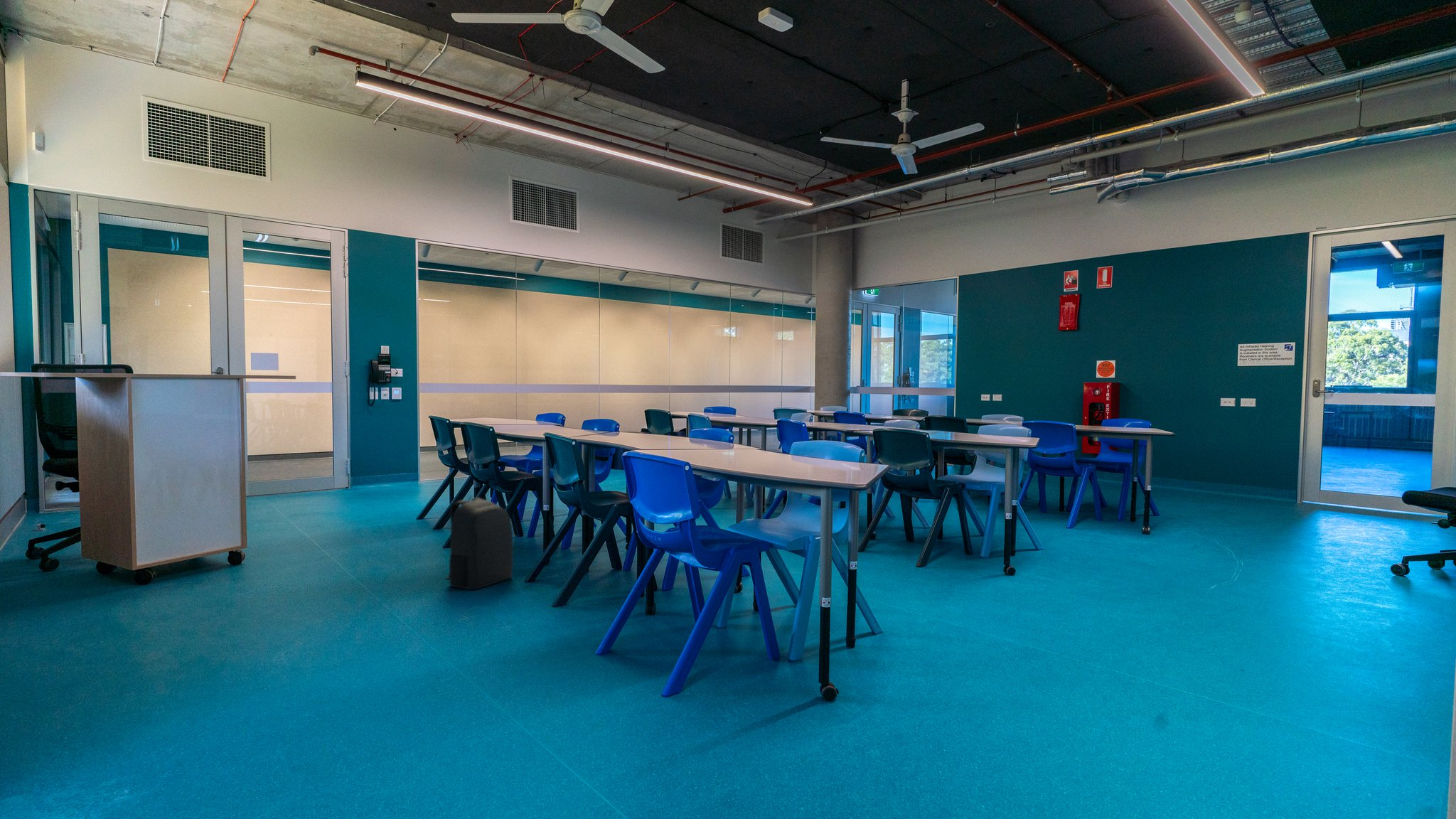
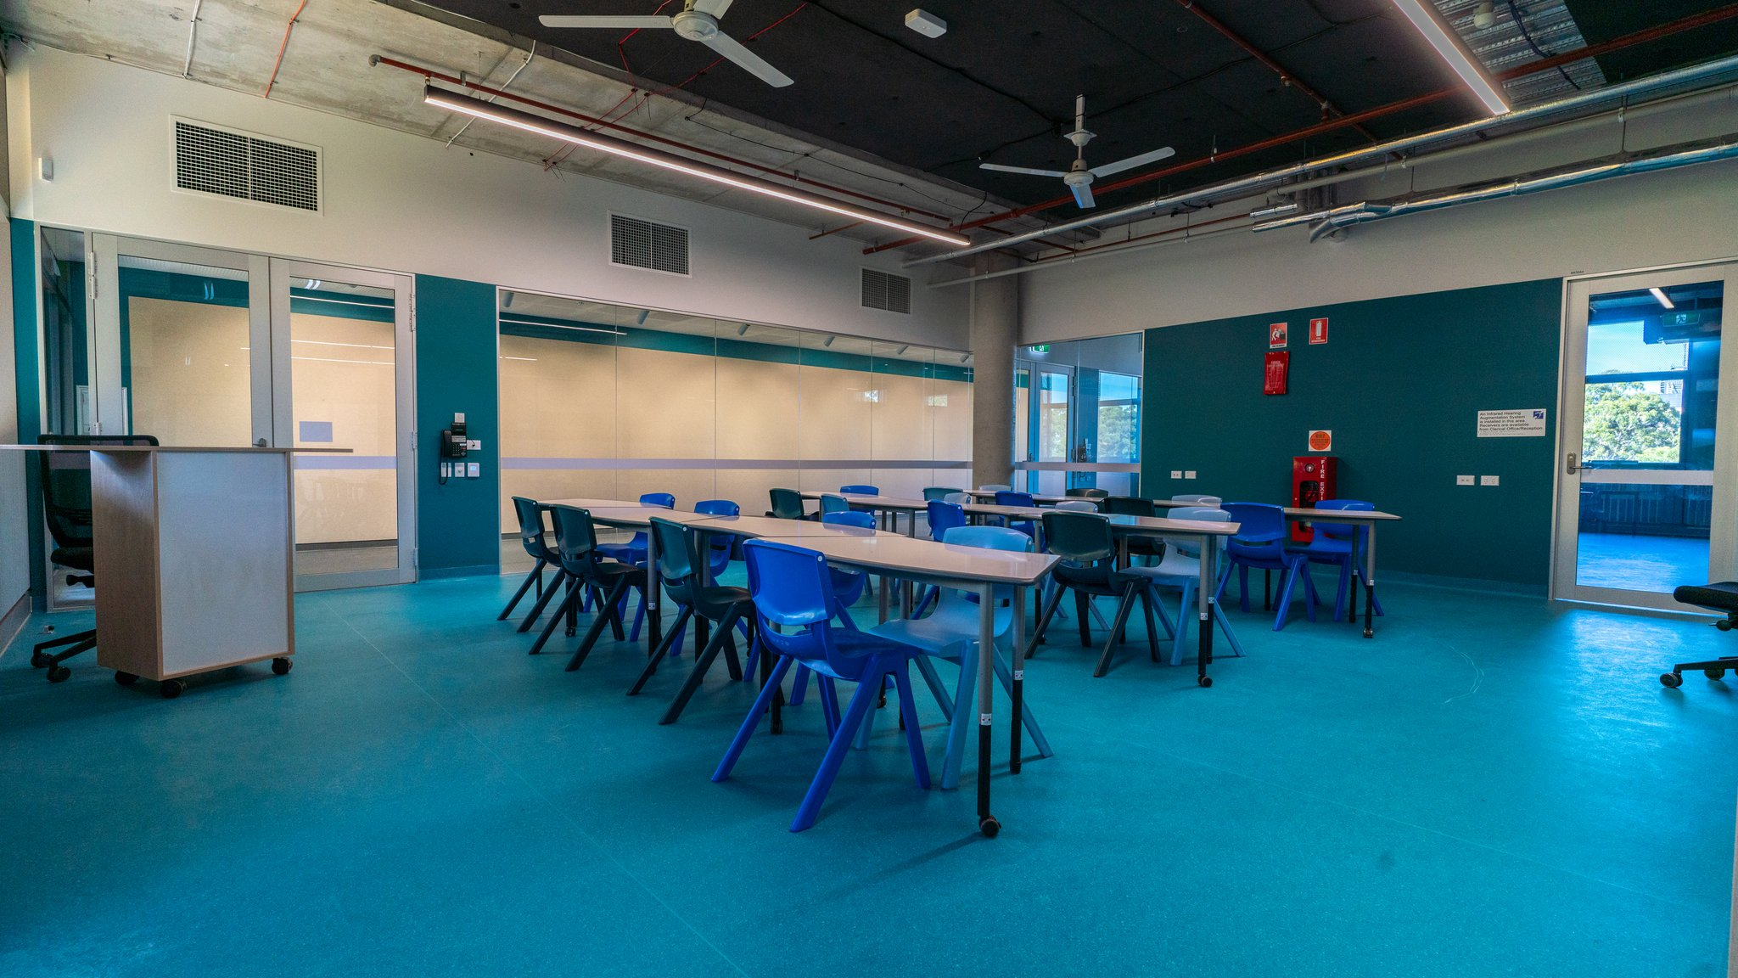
- backpack [445,495,513,590]
